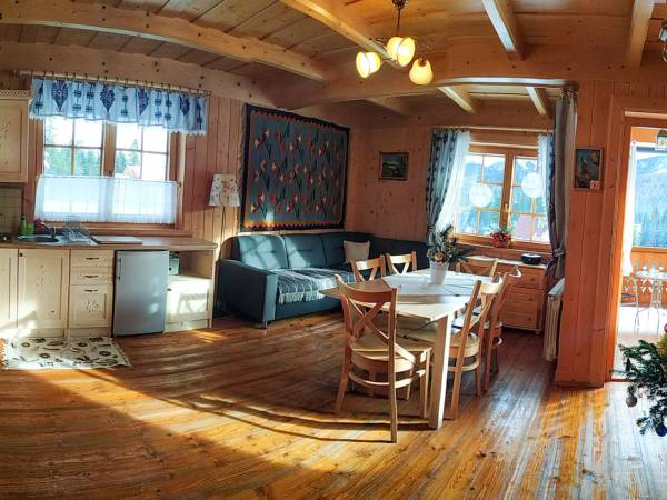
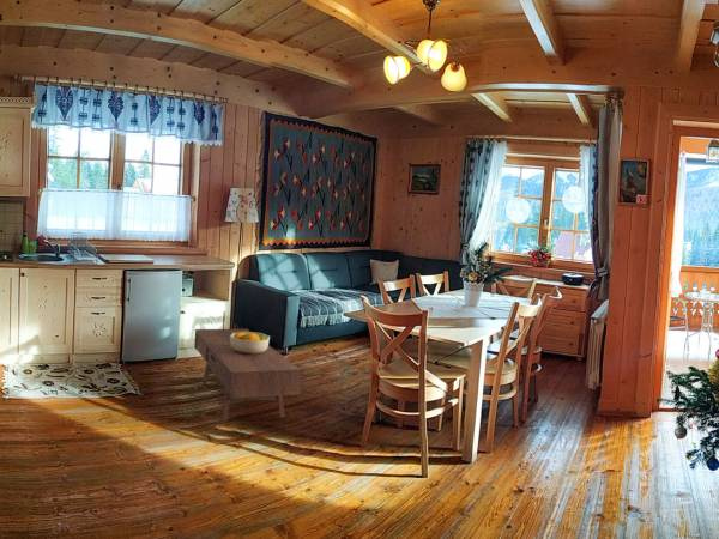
+ fruit bowl [230,331,271,355]
+ coffee table [193,328,304,423]
